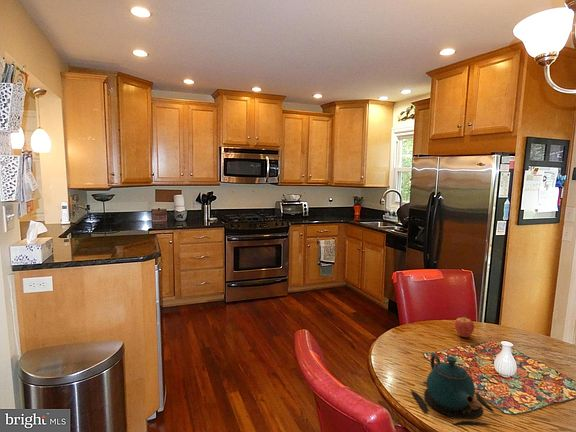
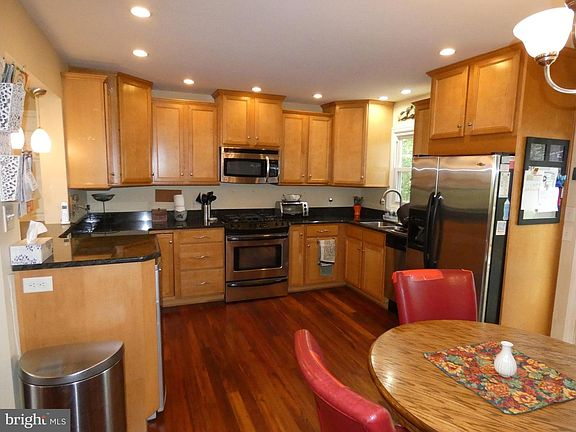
- fruit [454,313,475,338]
- teapot [410,352,494,426]
